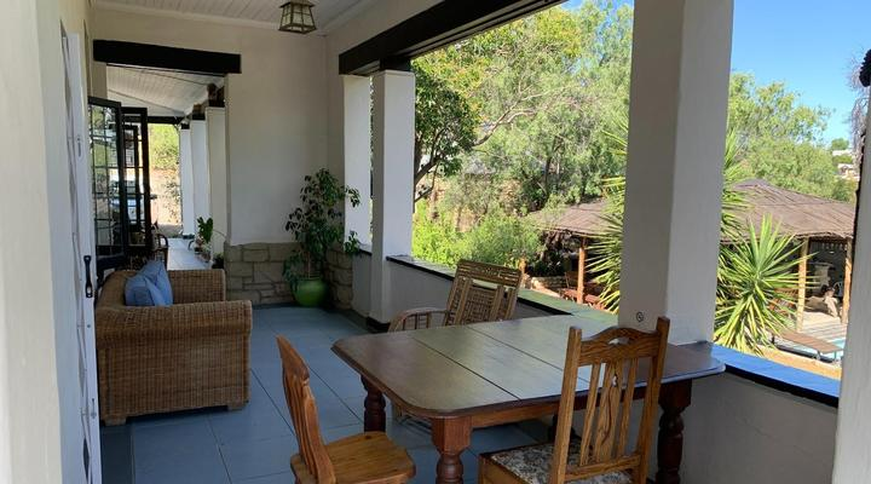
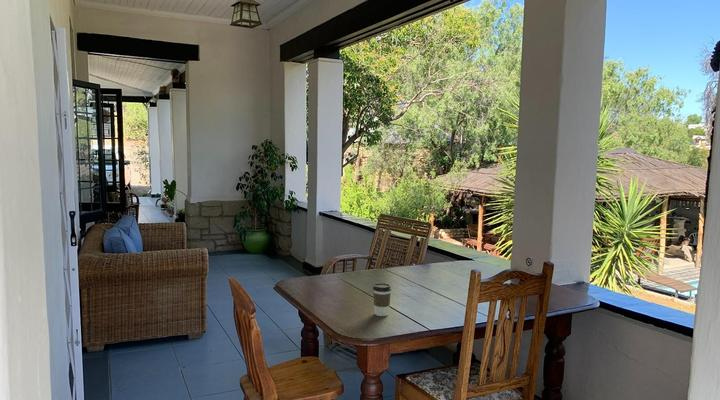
+ coffee cup [372,282,392,317]
